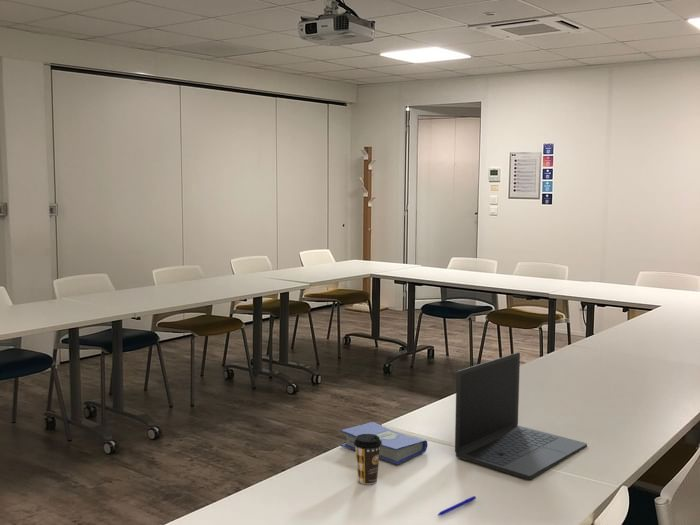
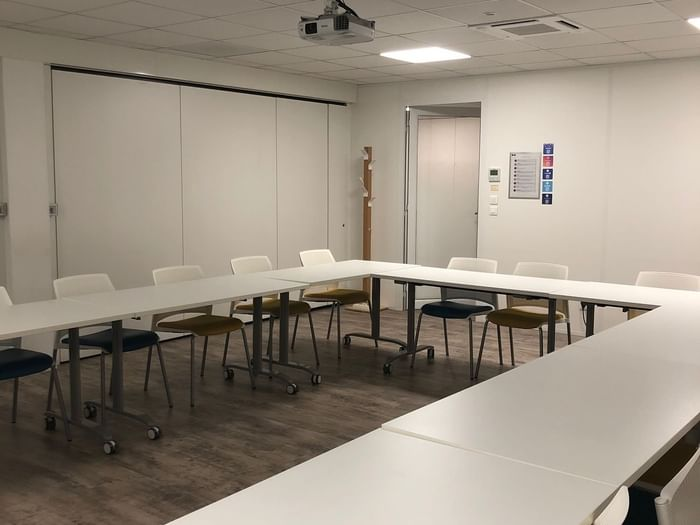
- hardcover book [339,421,428,465]
- pen [437,495,477,516]
- laptop [454,352,588,480]
- coffee cup [353,434,382,485]
